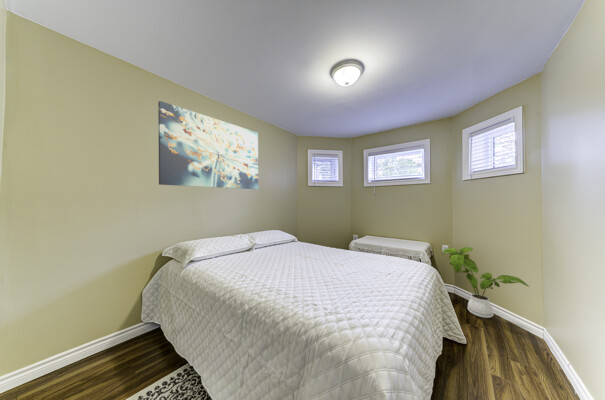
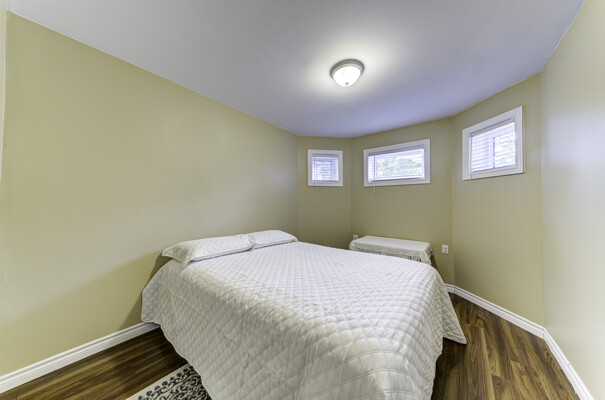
- house plant [441,246,530,319]
- wall art [157,100,259,190]
